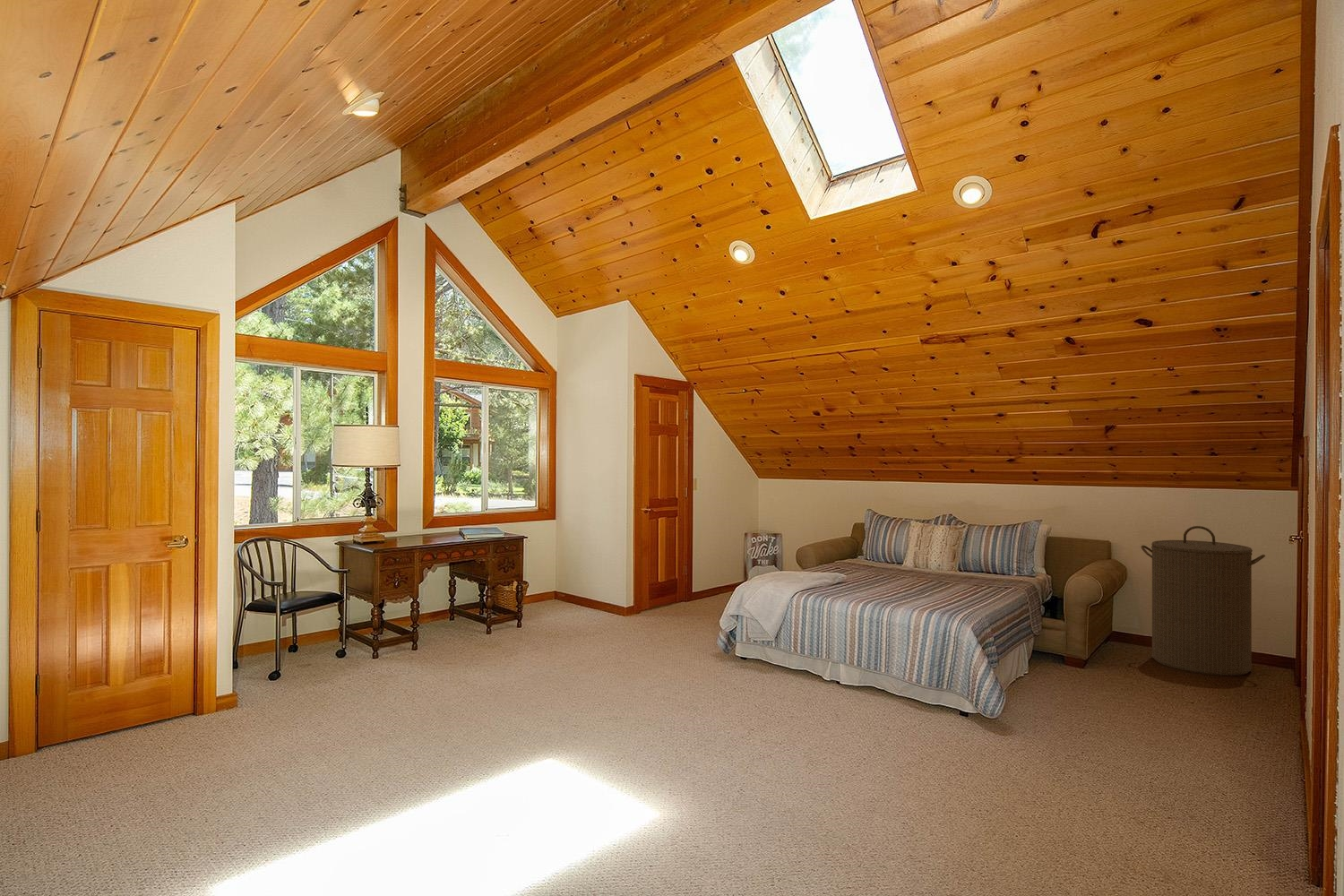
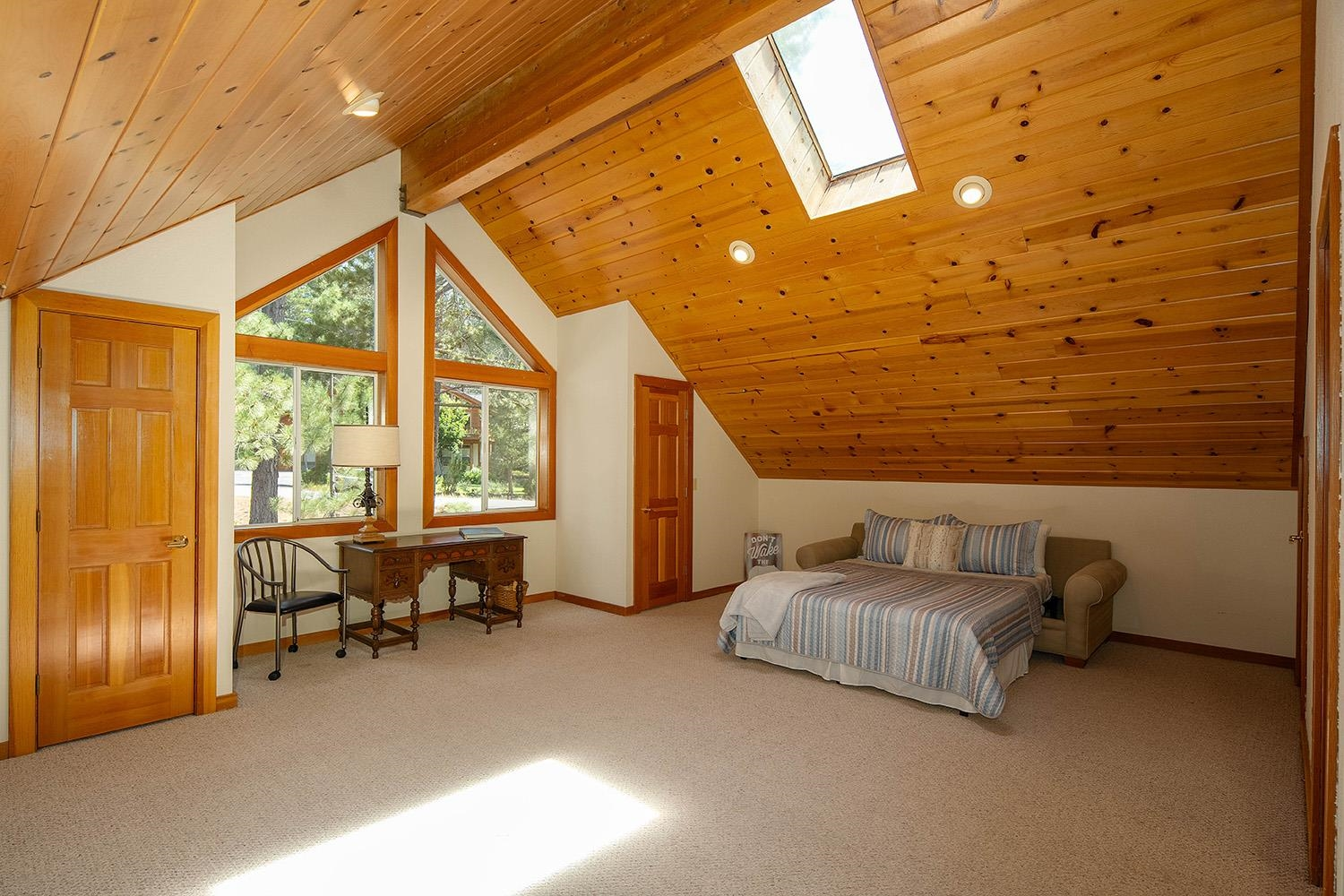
- laundry hamper [1140,525,1266,676]
